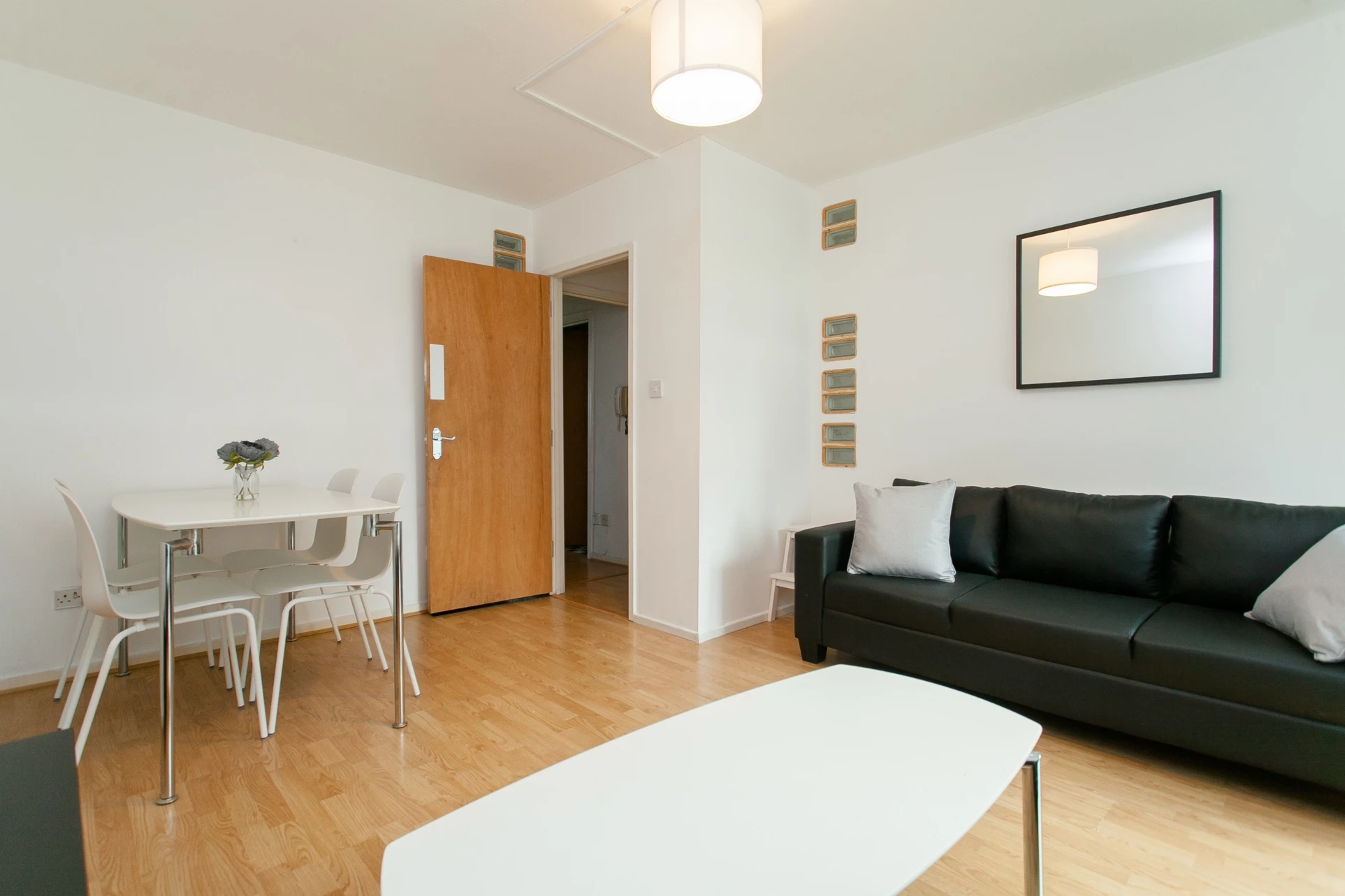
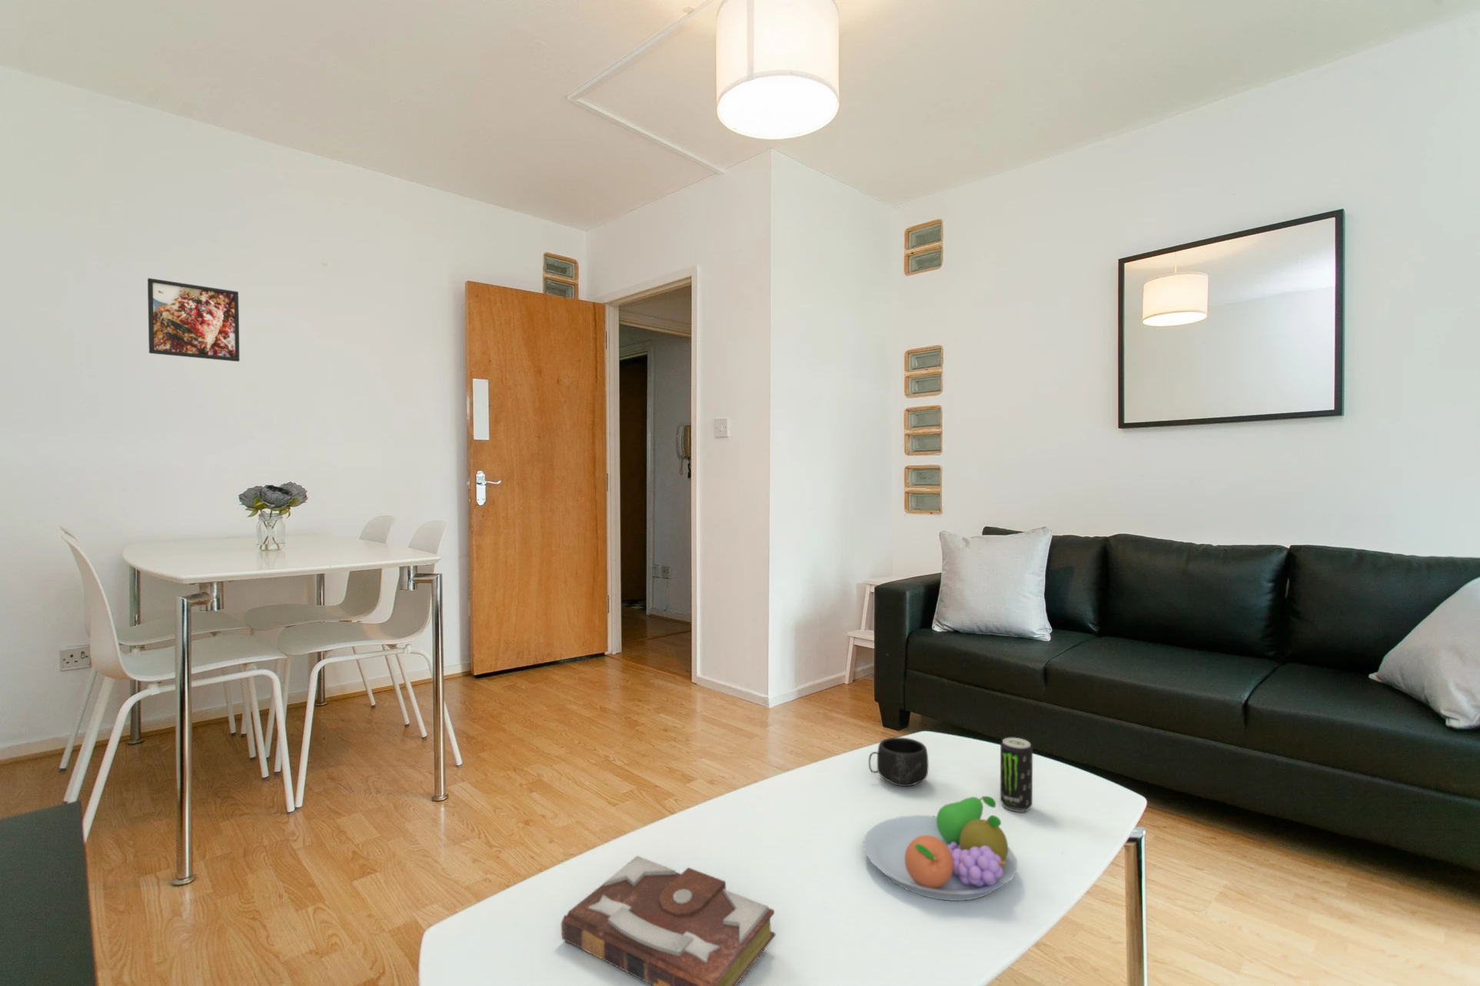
+ mug [868,737,930,787]
+ fruit bowl [863,796,1018,901]
+ book [560,855,777,986]
+ beverage can [999,737,1033,813]
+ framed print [146,277,241,363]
